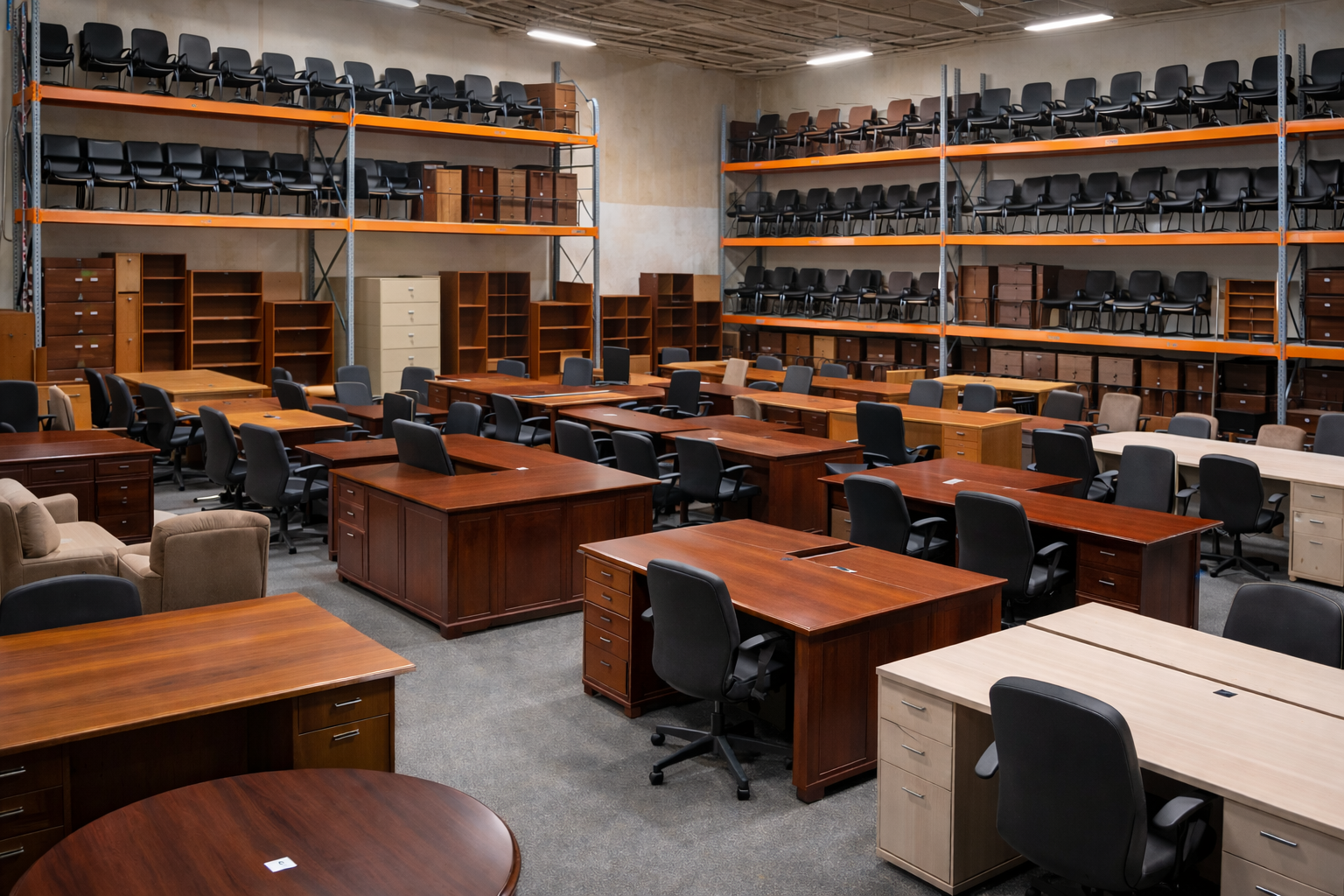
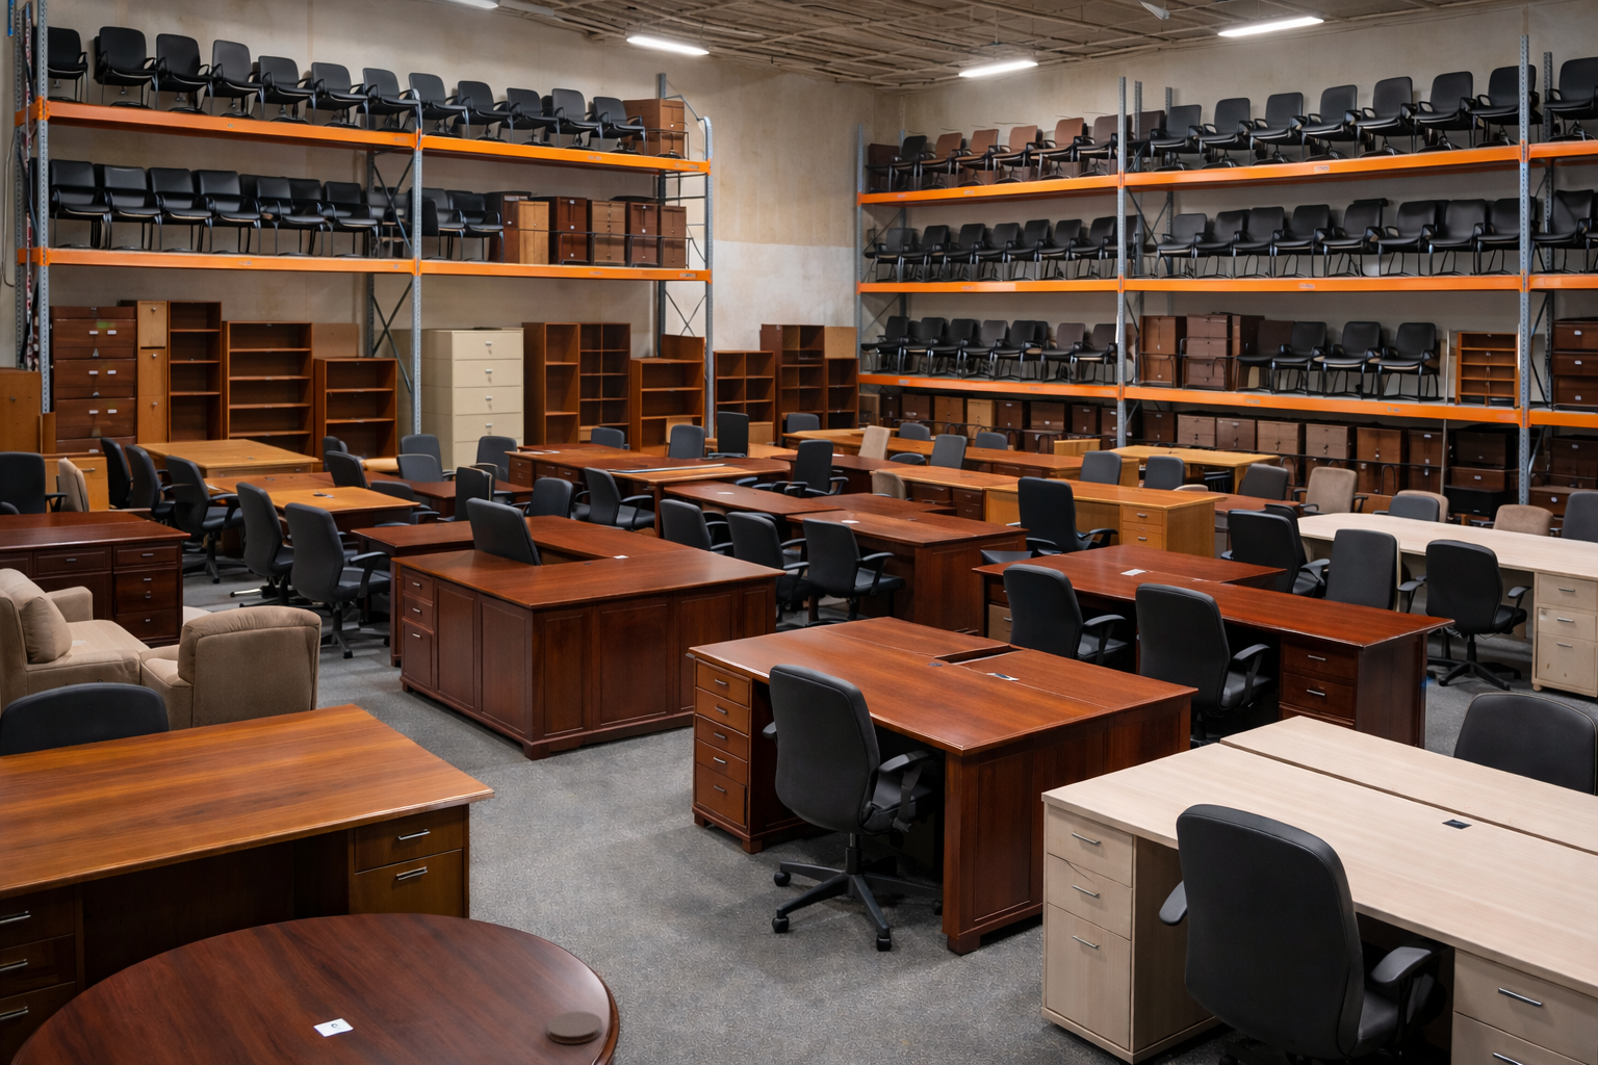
+ coaster [546,1012,603,1045]
